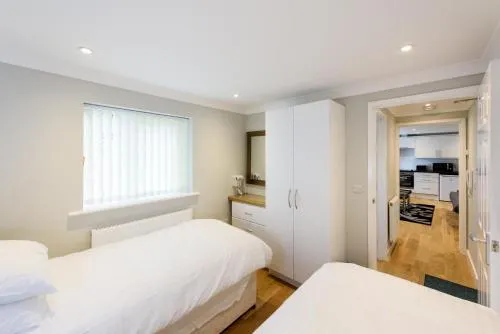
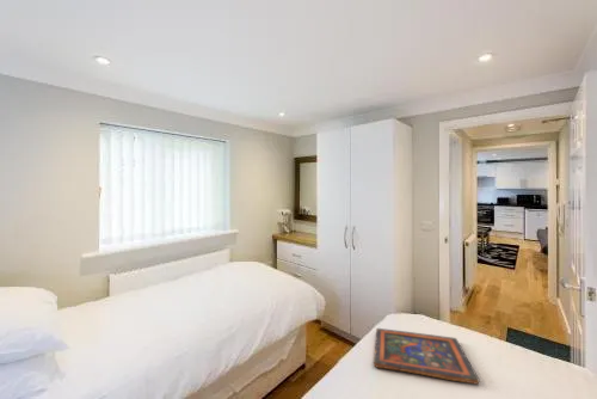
+ painted panel [373,327,481,386]
